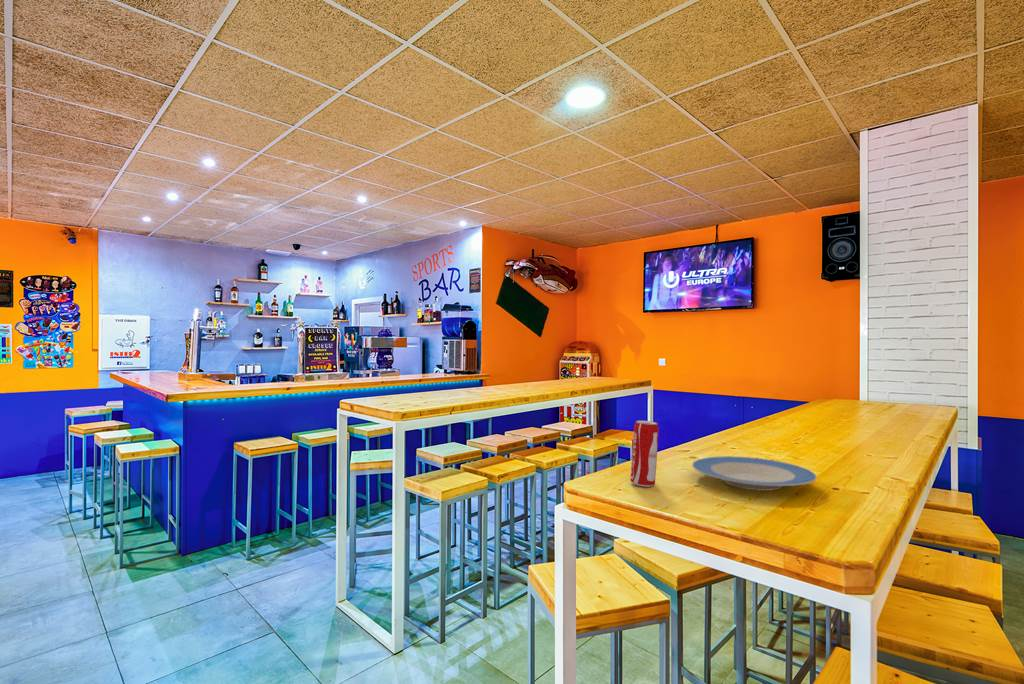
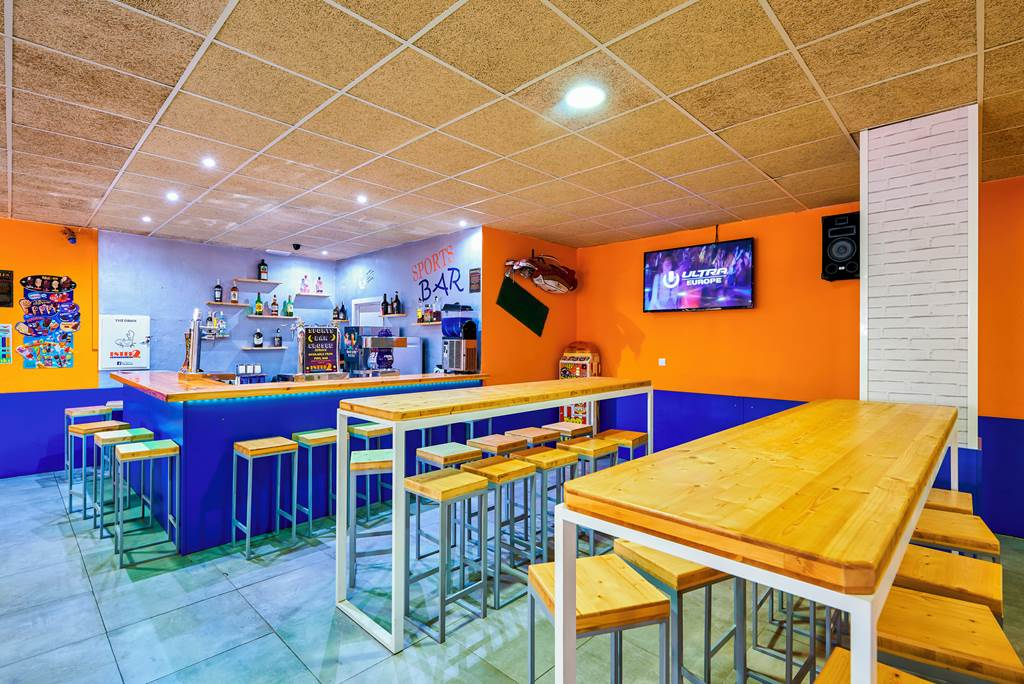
- plate [691,455,818,492]
- beverage can [629,419,660,488]
